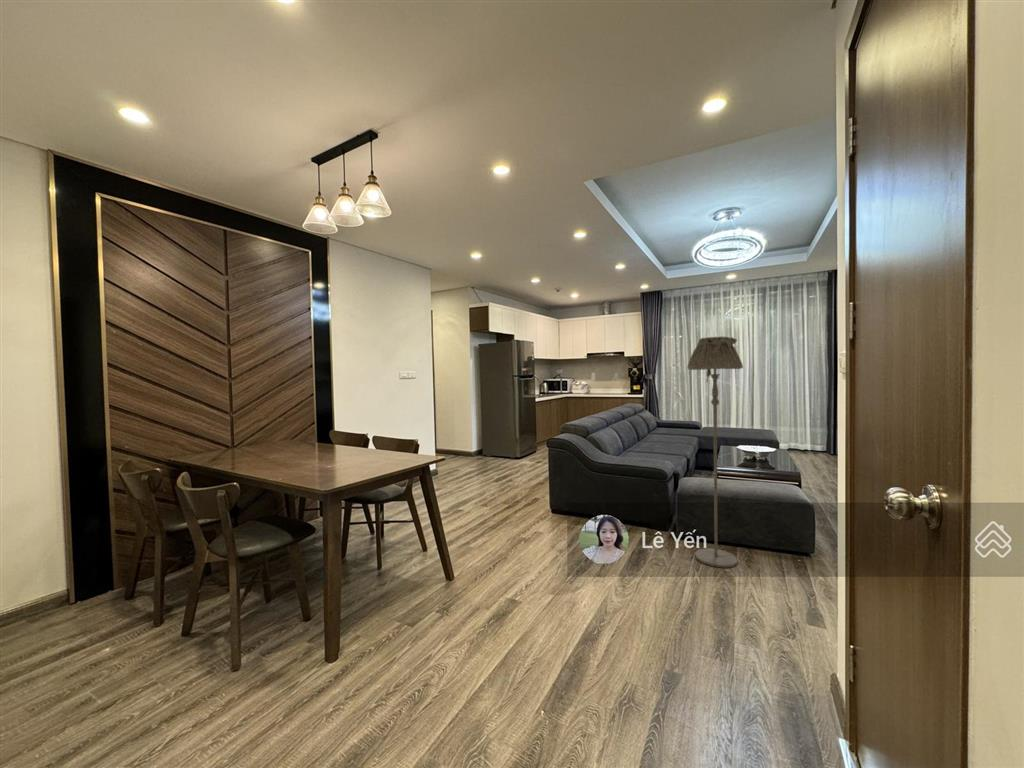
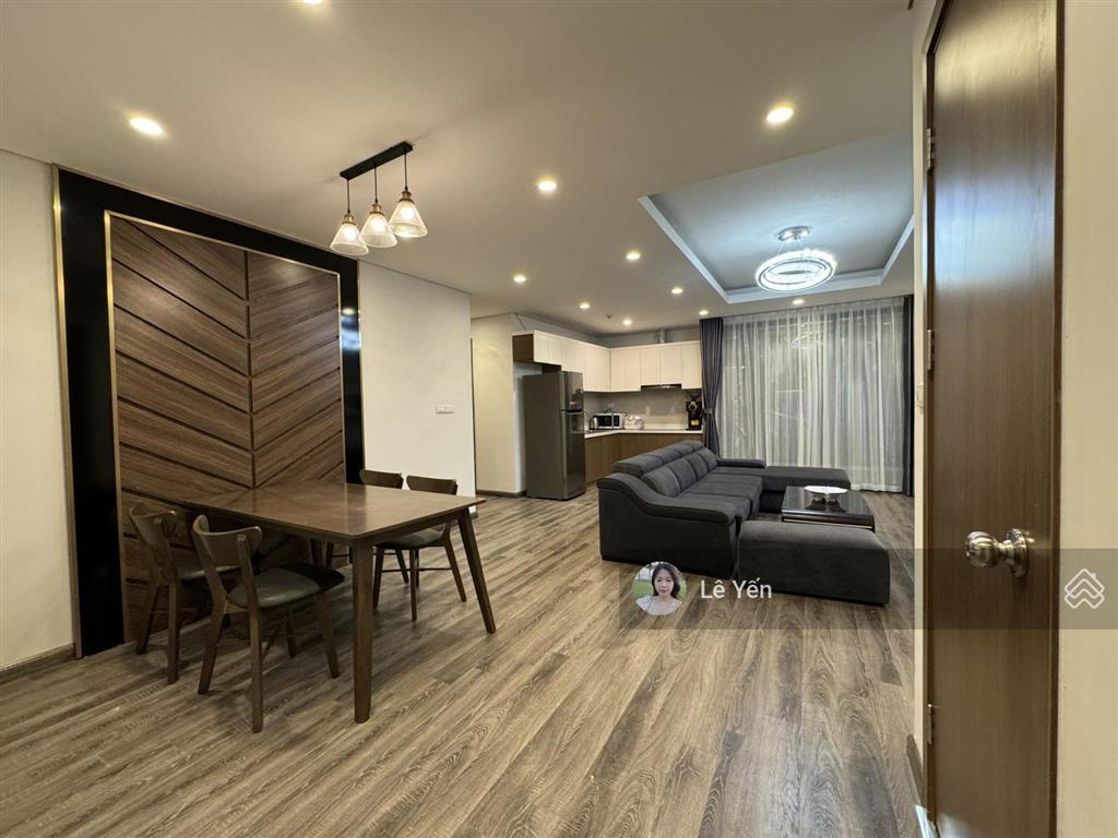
- floor lamp [687,336,744,569]
